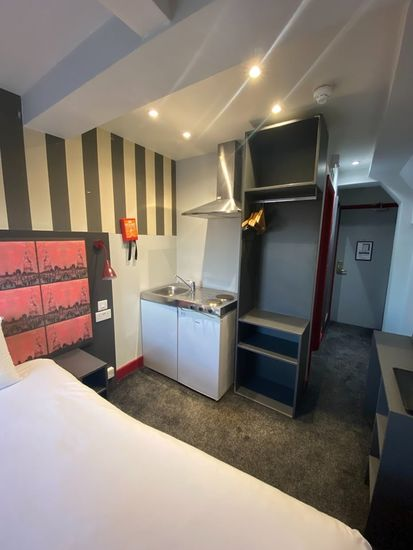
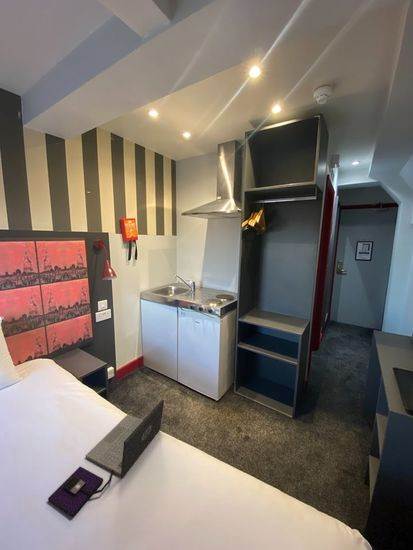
+ laptop computer [47,399,165,518]
